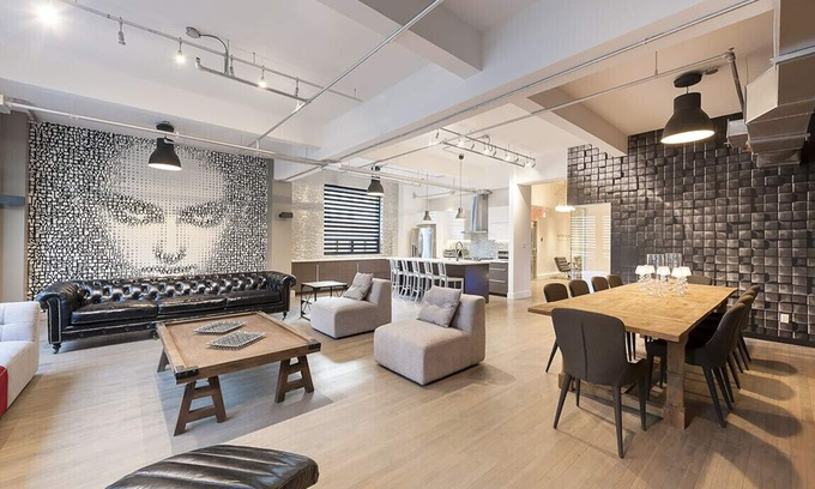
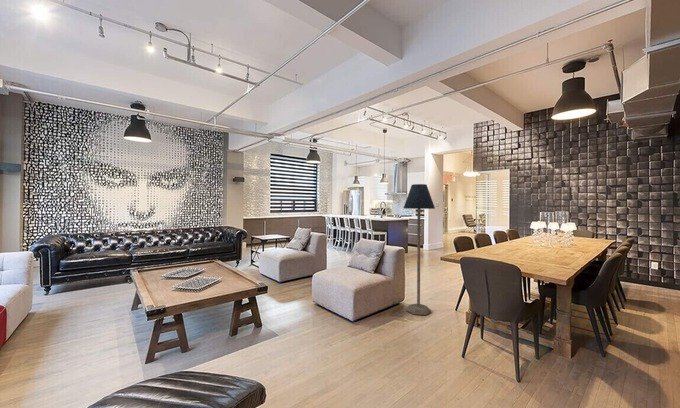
+ floor lamp [403,183,436,316]
